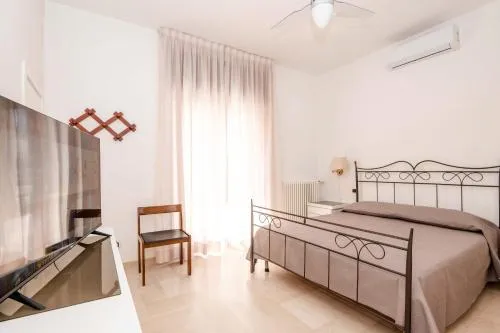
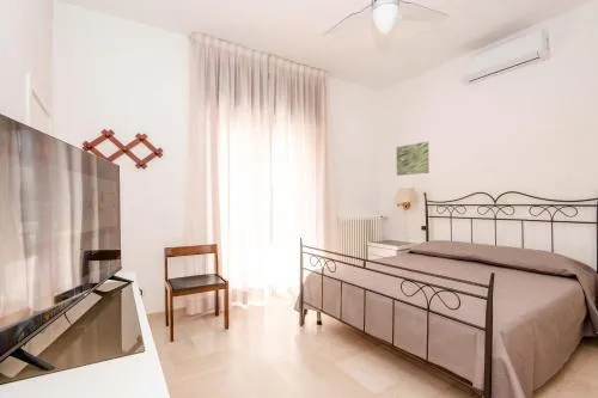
+ wall art [395,140,431,177]
